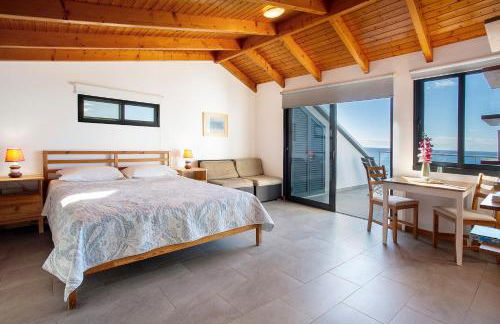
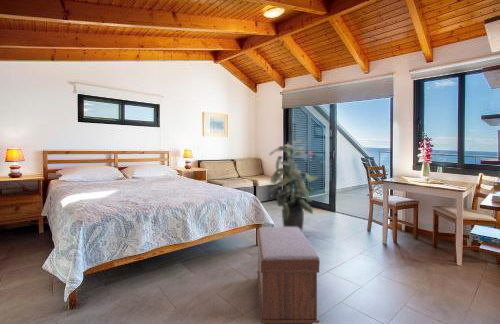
+ indoor plant [265,139,319,232]
+ bench [256,226,321,324]
